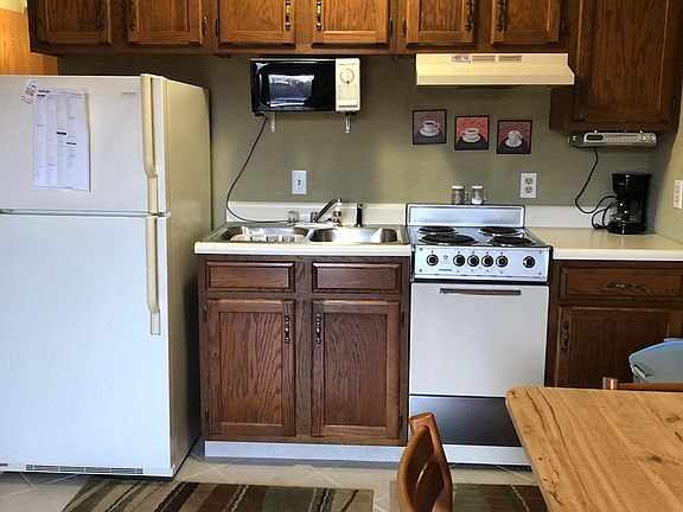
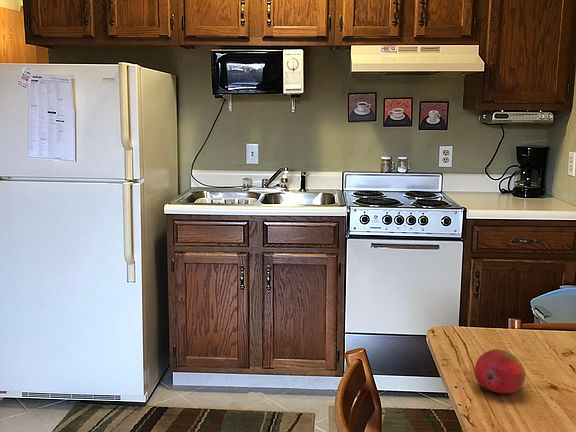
+ fruit [474,348,527,395]
